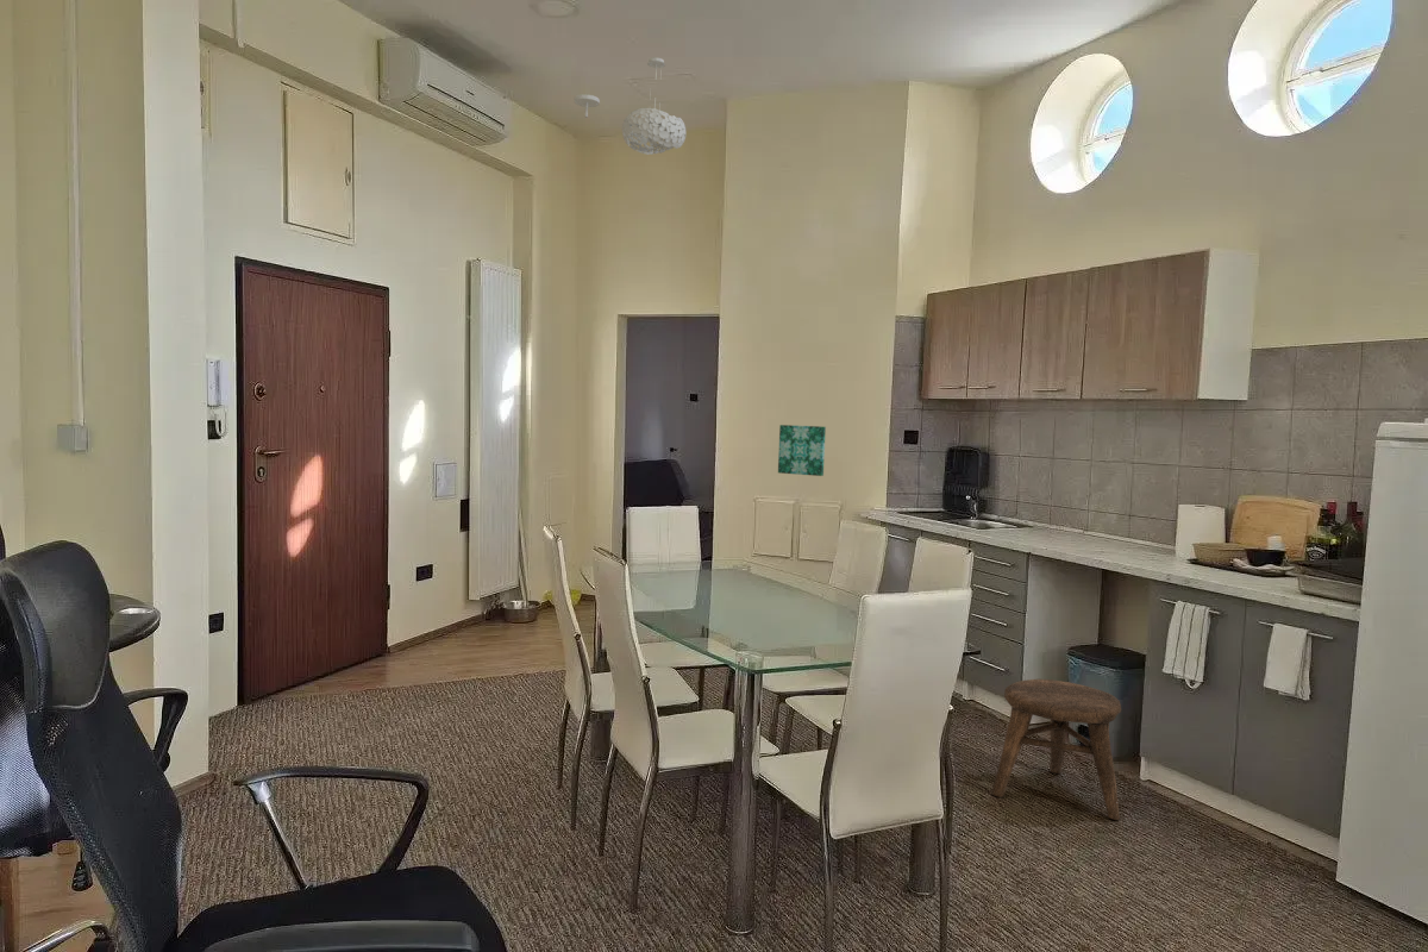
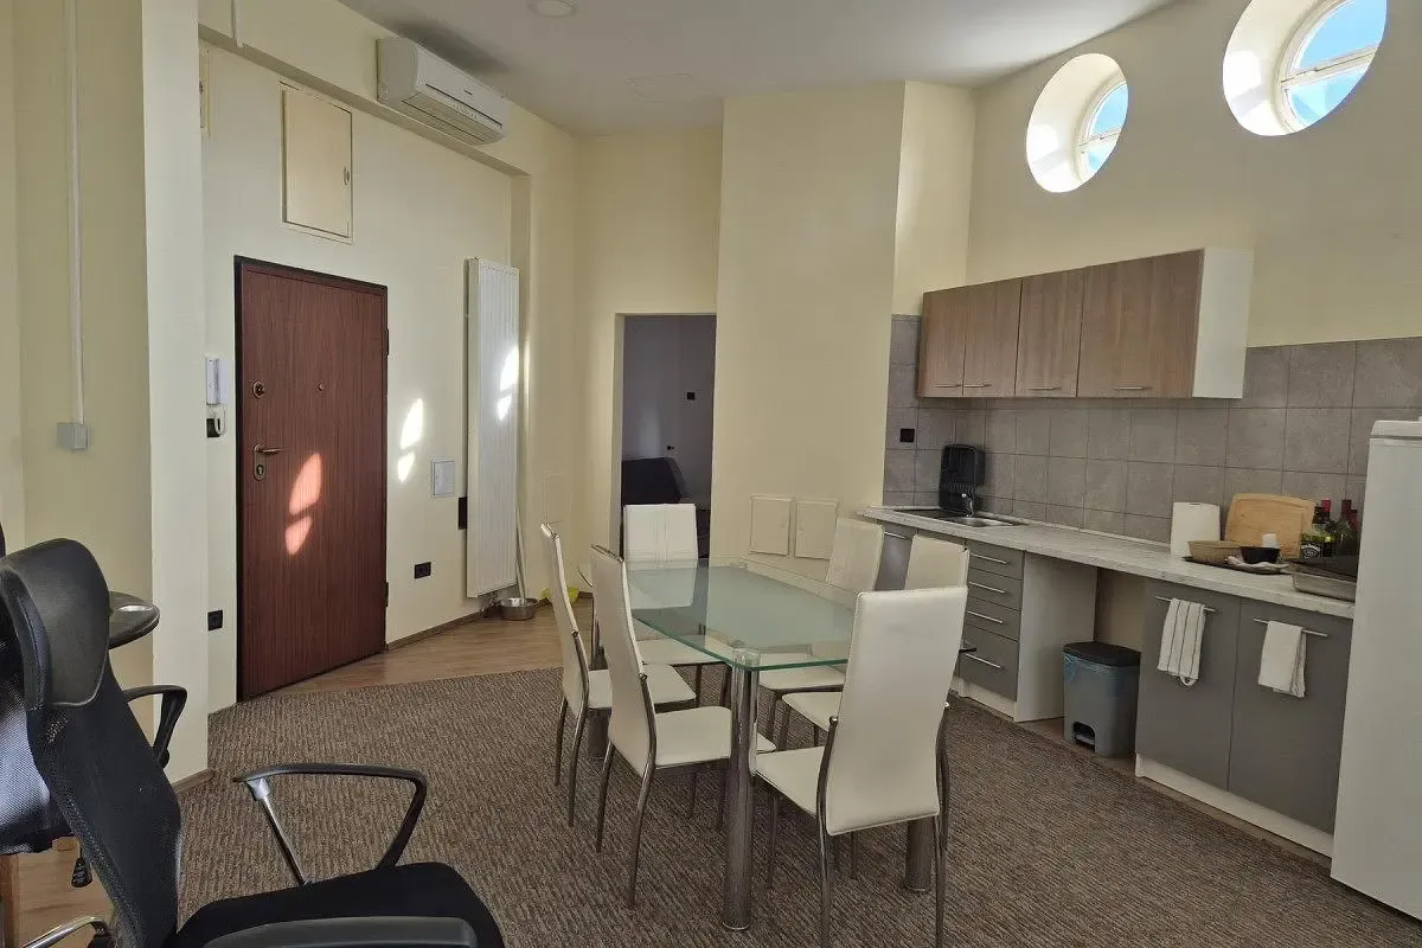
- wall art [777,424,827,477]
- stool [990,678,1122,821]
- pendant light [572,56,687,156]
